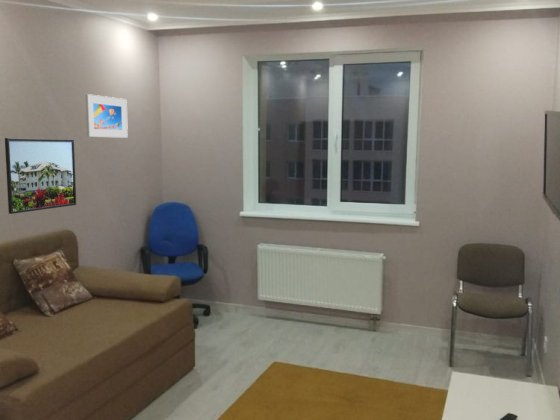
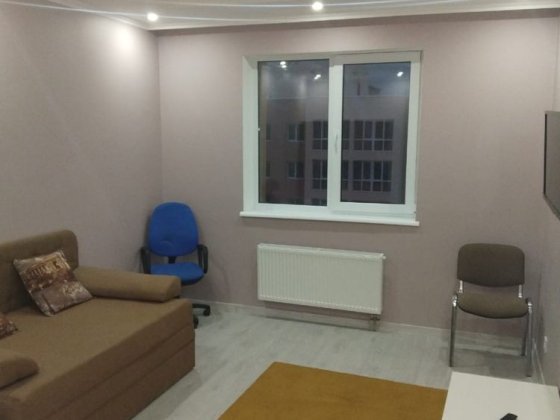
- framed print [4,137,77,215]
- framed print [85,93,129,139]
